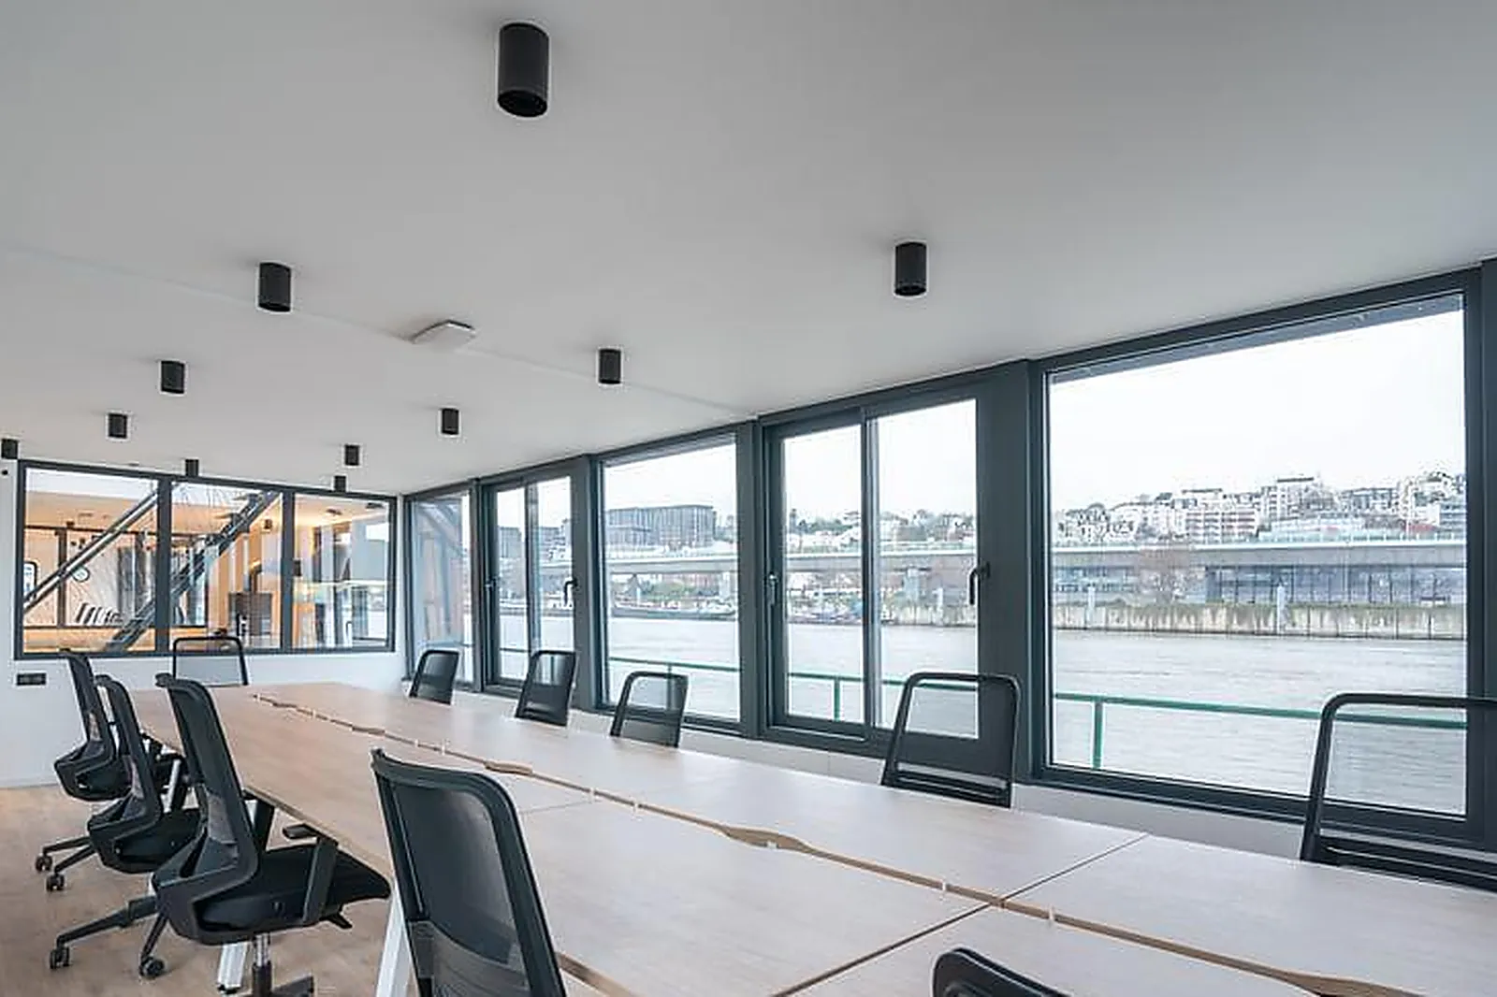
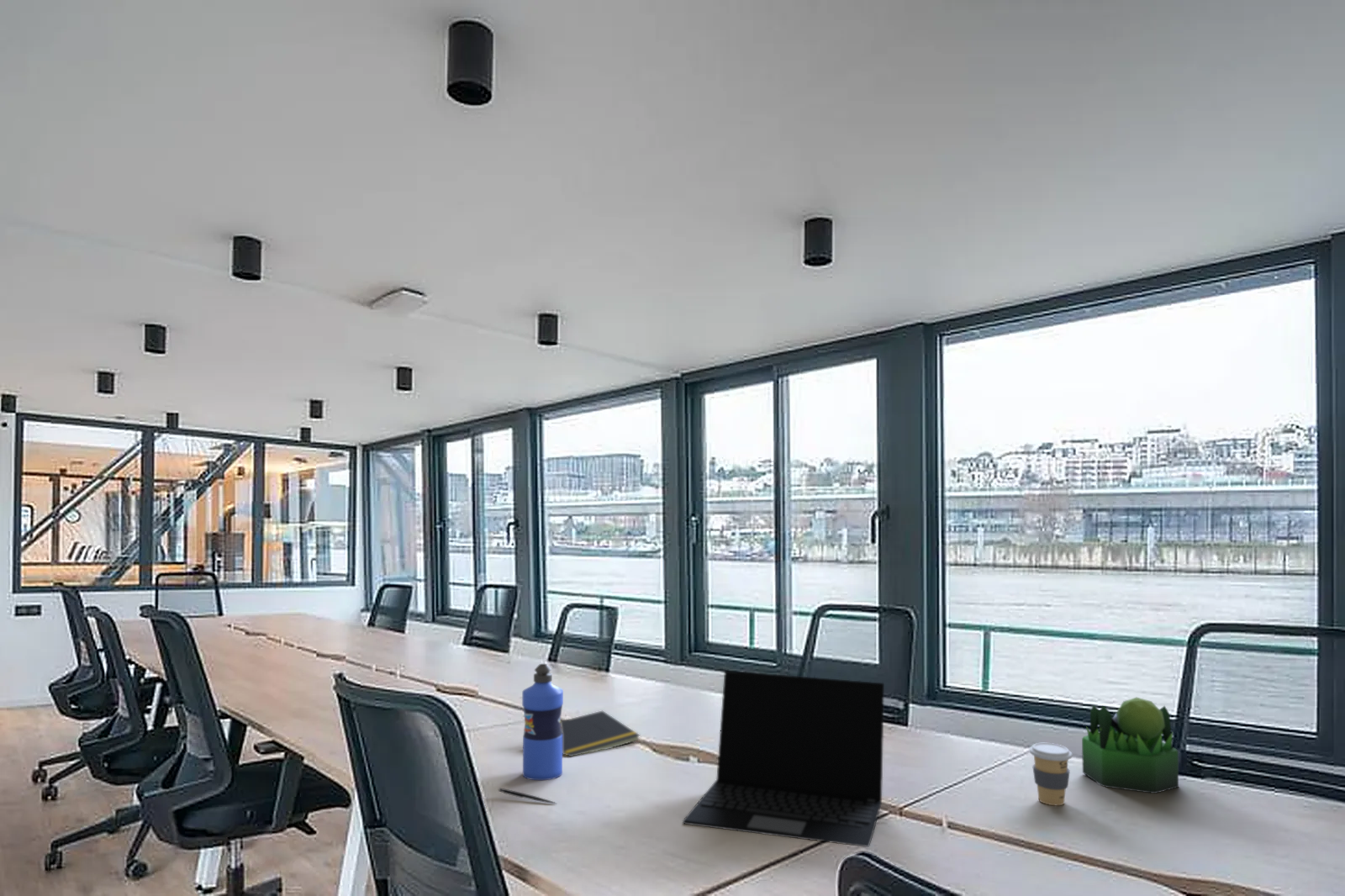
+ coffee cup [1029,742,1073,806]
+ water bottle [521,663,564,781]
+ laptop [682,669,885,848]
+ plant [1081,697,1179,794]
+ notepad [561,710,641,757]
+ pen [498,788,557,804]
